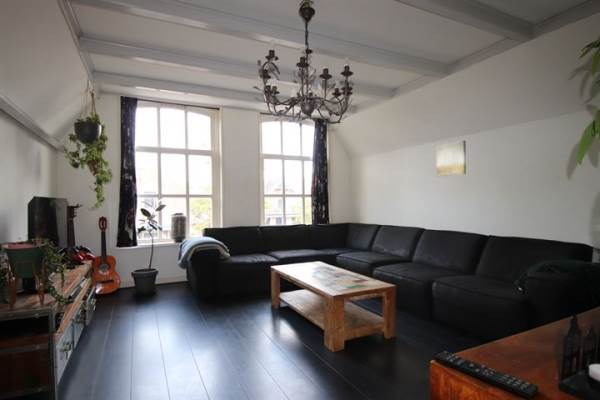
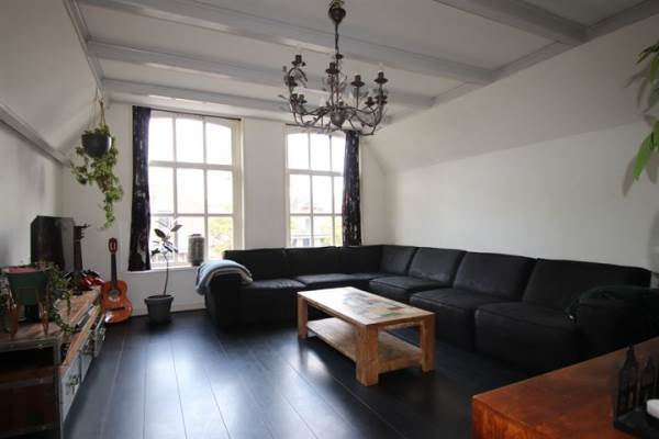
- wall art [436,139,467,177]
- remote control [433,350,540,400]
